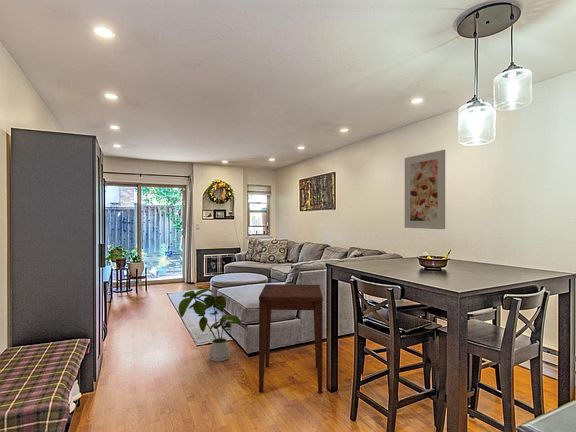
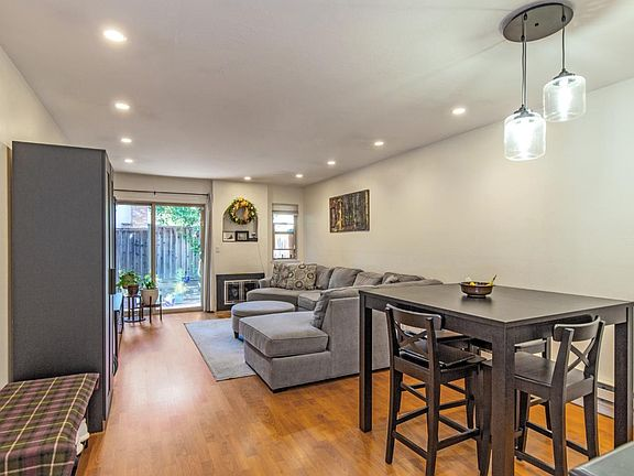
- side table [258,283,324,395]
- house plant [178,287,243,363]
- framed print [404,149,446,230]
